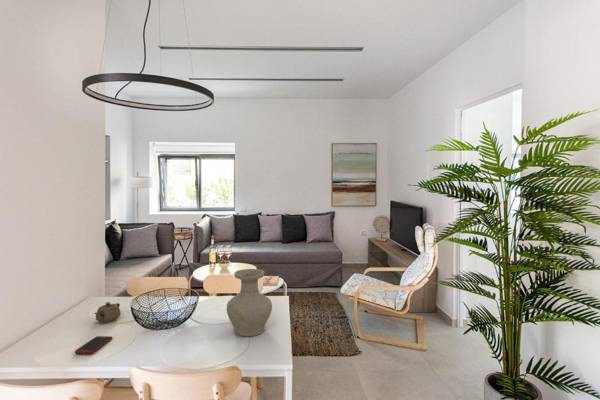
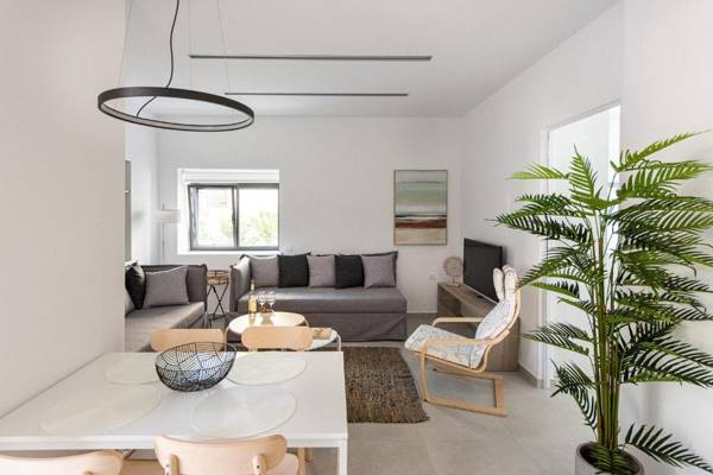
- vase [226,268,273,337]
- cell phone [74,335,113,355]
- teapot [93,301,122,324]
